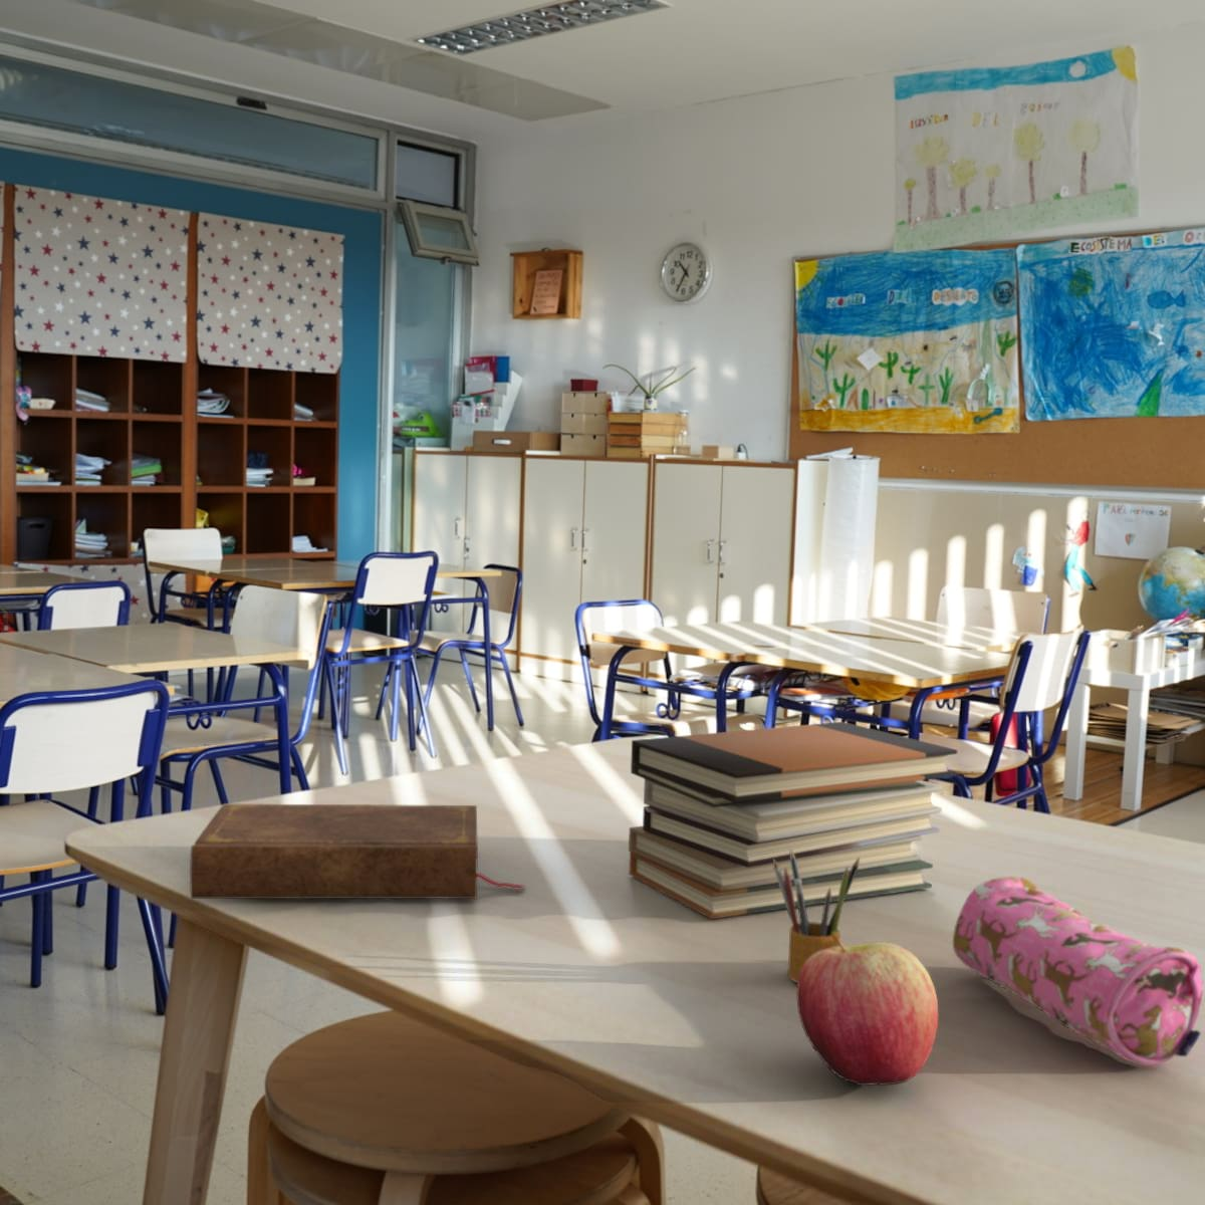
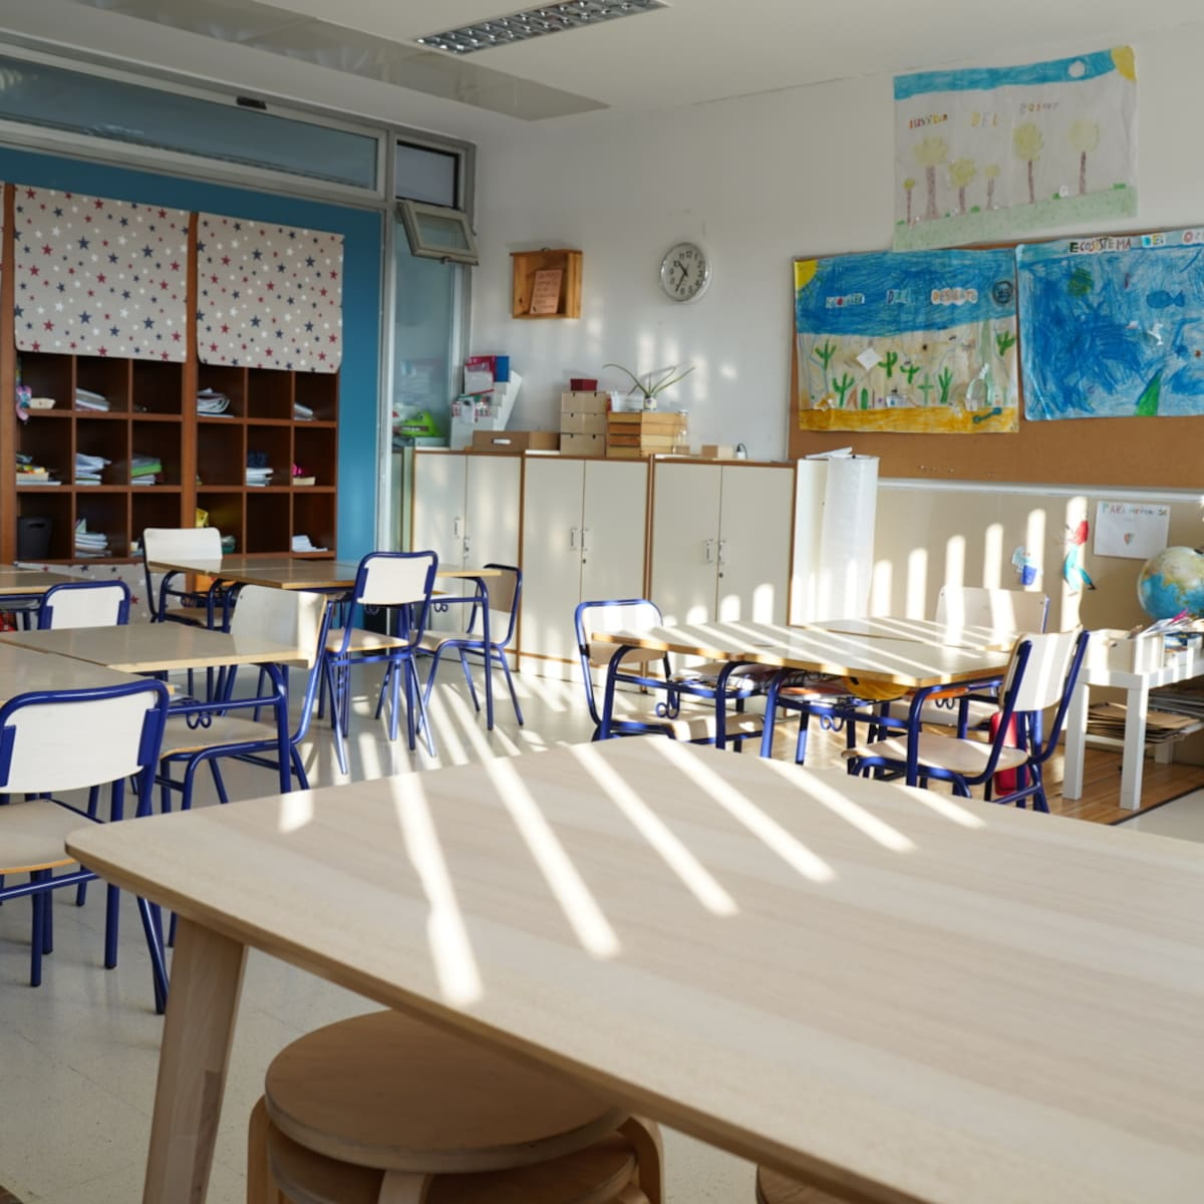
- book stack [628,721,958,920]
- pencil case [952,875,1205,1066]
- apple [796,931,939,1087]
- pencil box [774,849,860,984]
- book [189,803,529,899]
